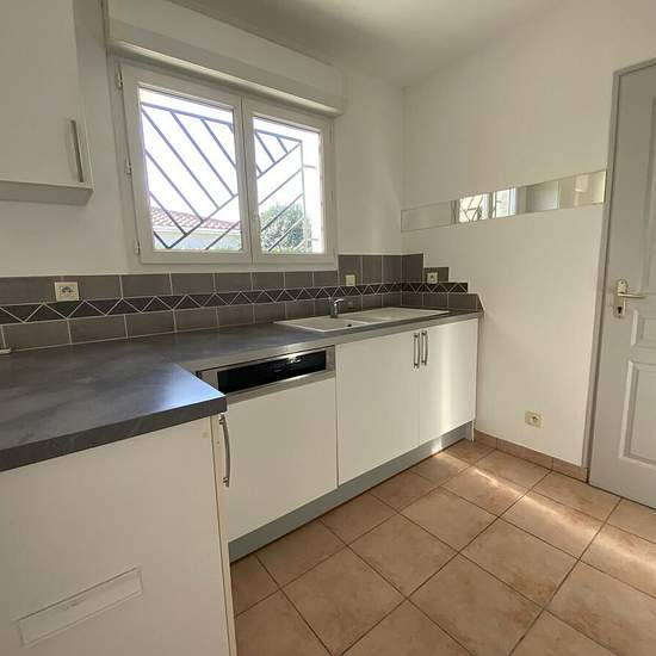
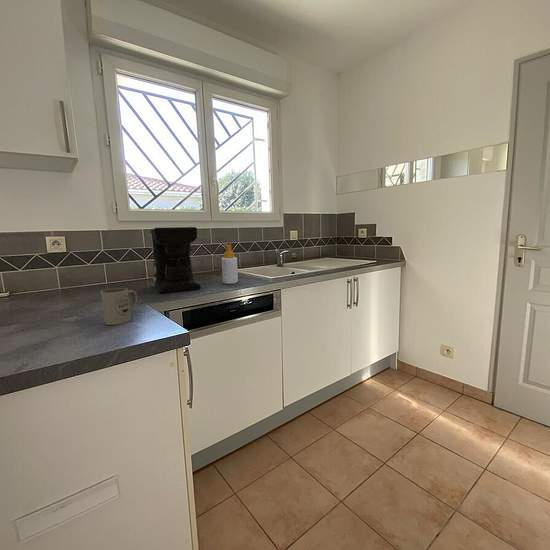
+ mug [100,287,138,326]
+ coffee maker [149,226,202,294]
+ soap bottle [221,243,239,285]
